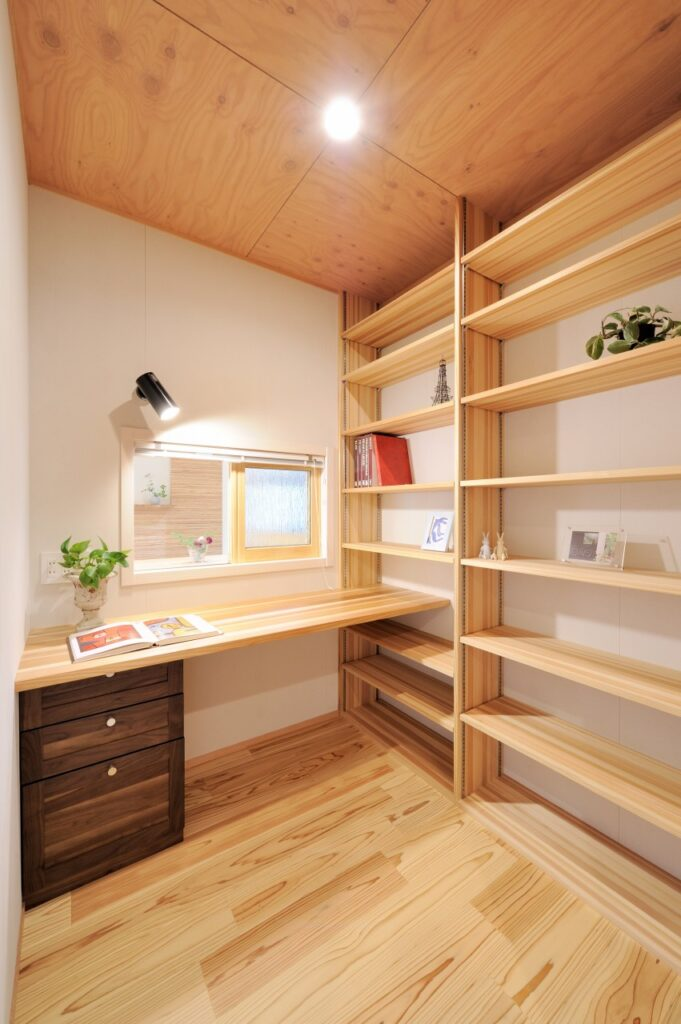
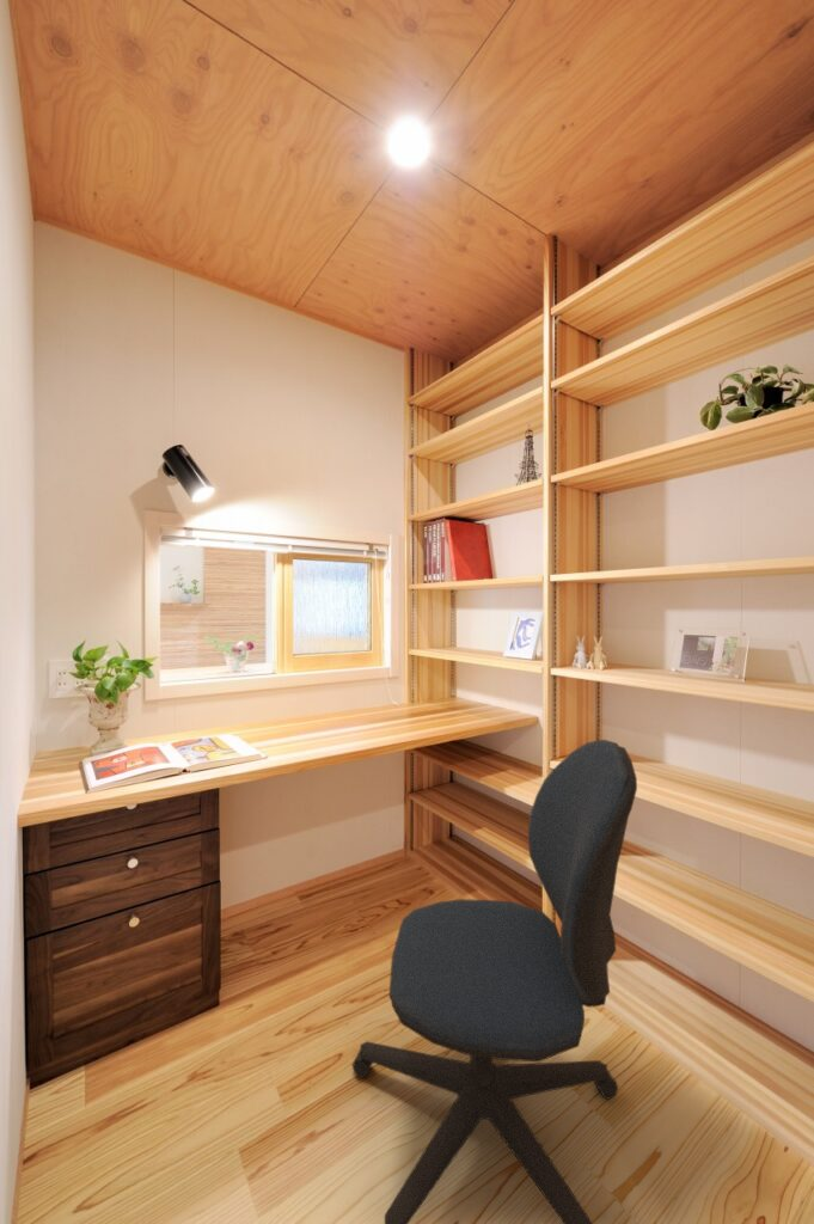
+ office chair [350,739,638,1224]
